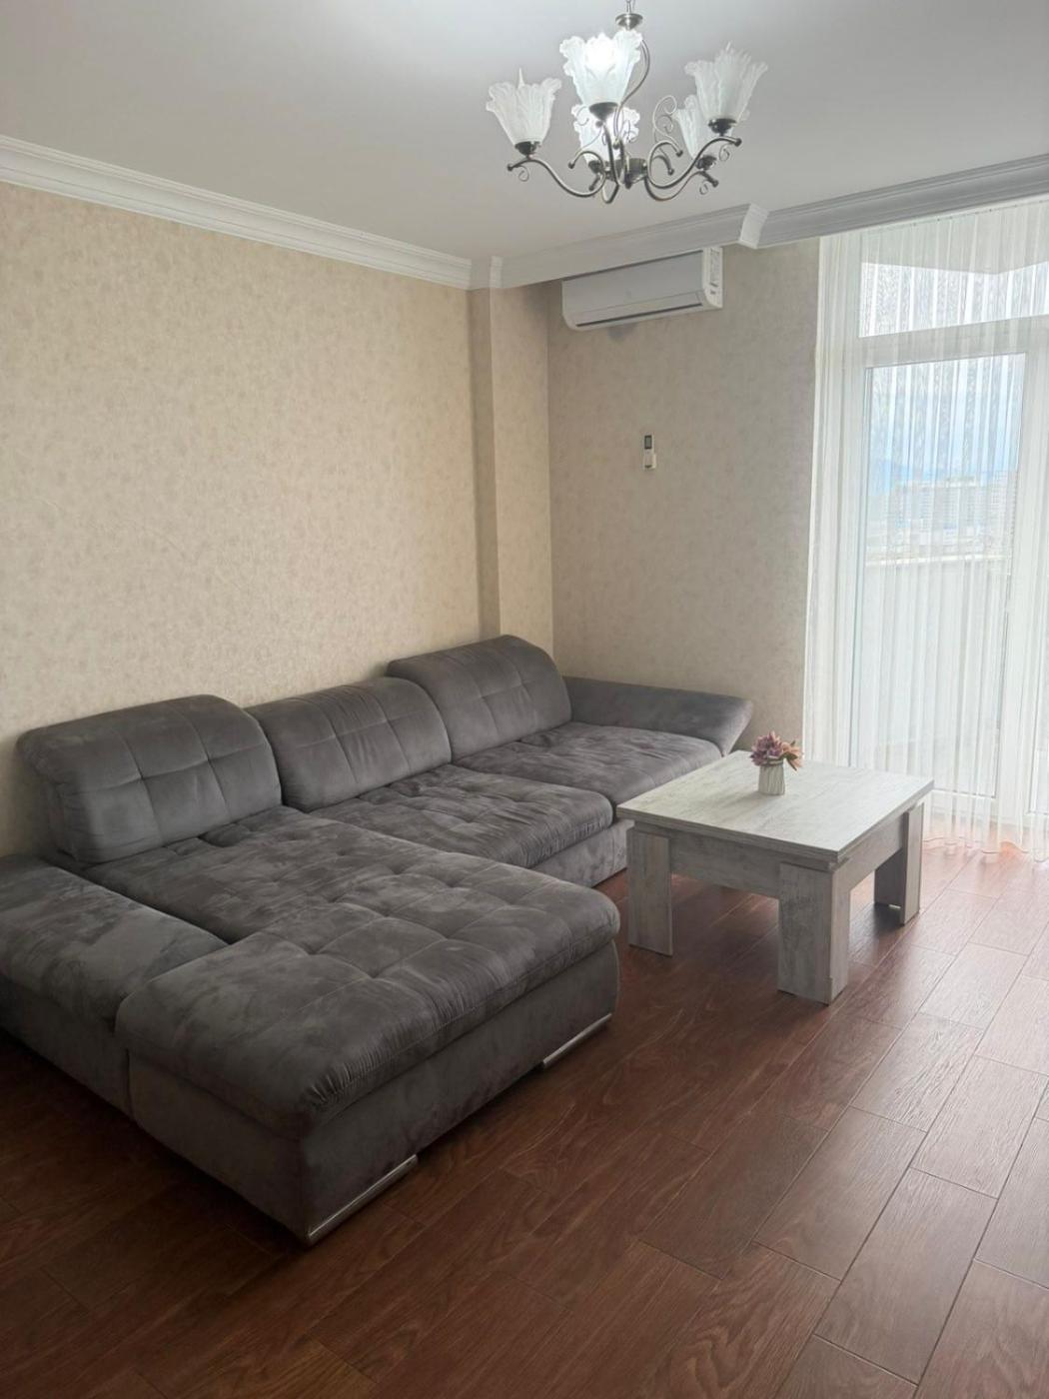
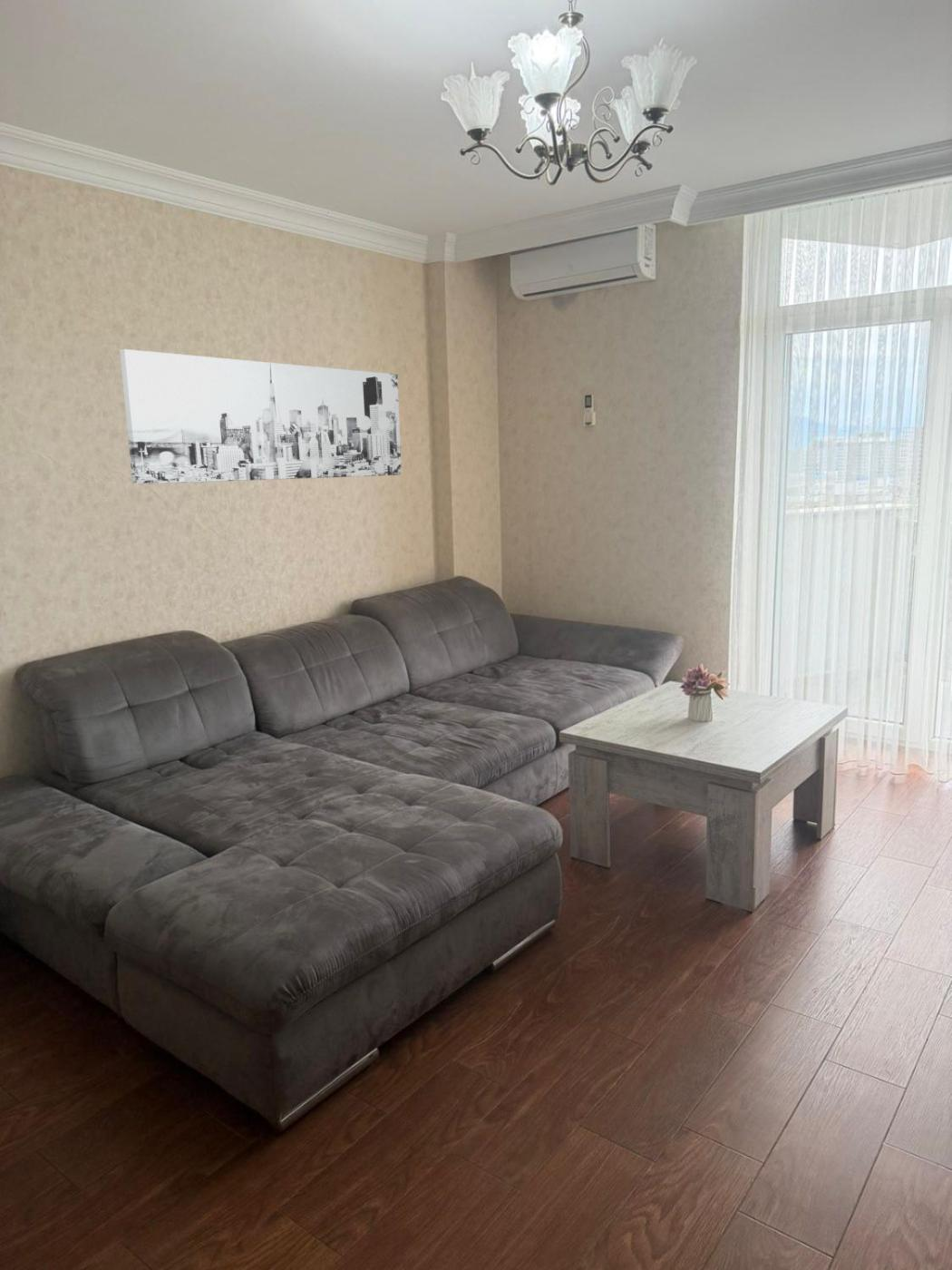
+ wall art [119,348,403,485]
